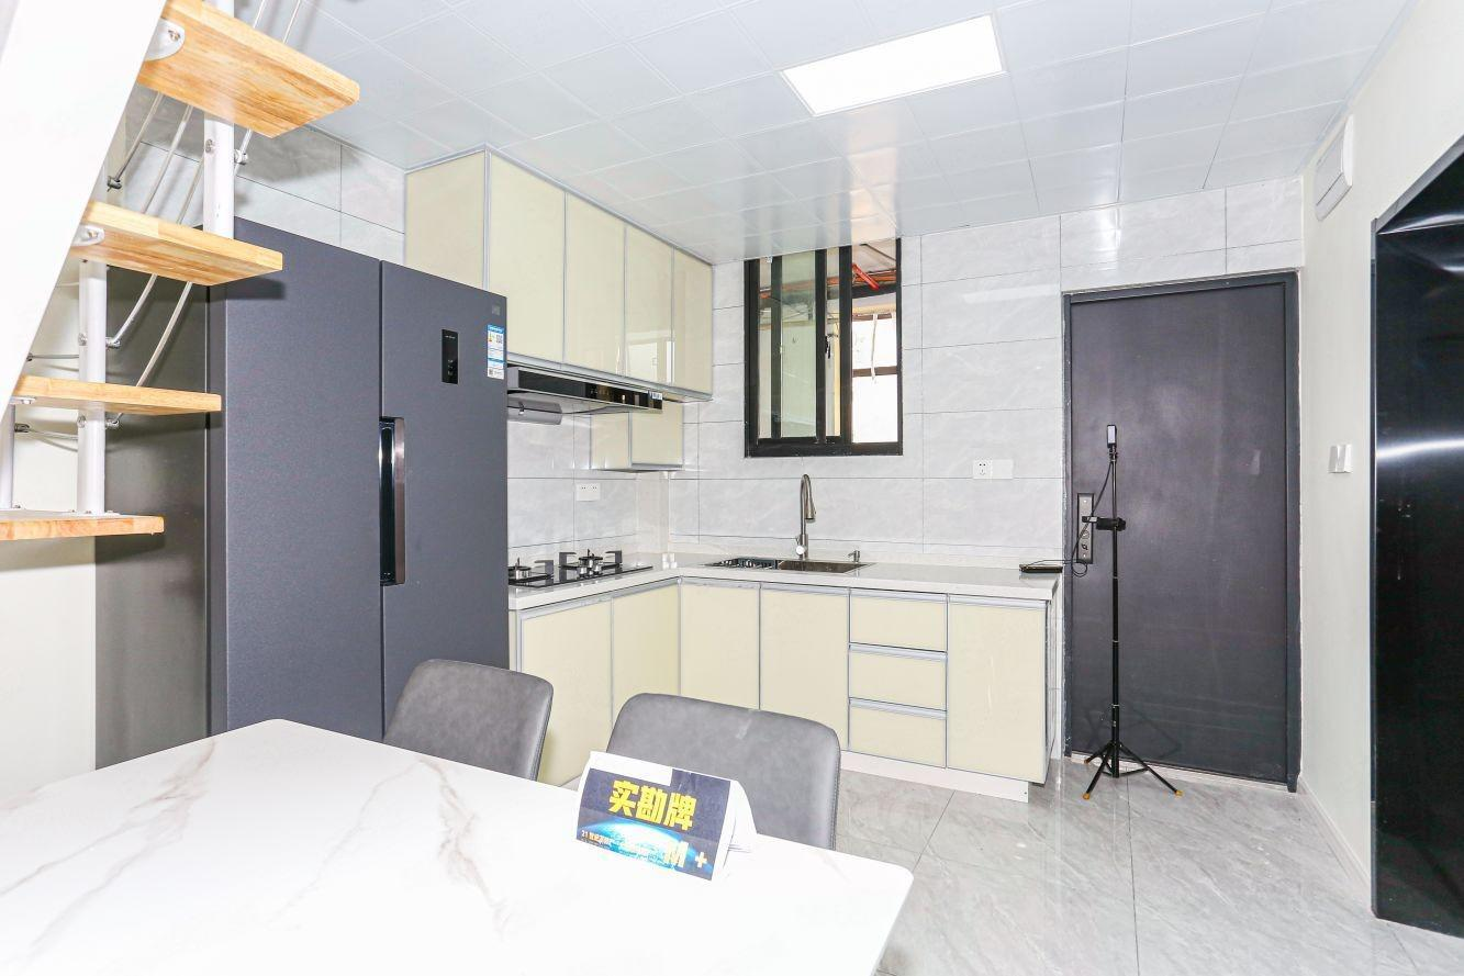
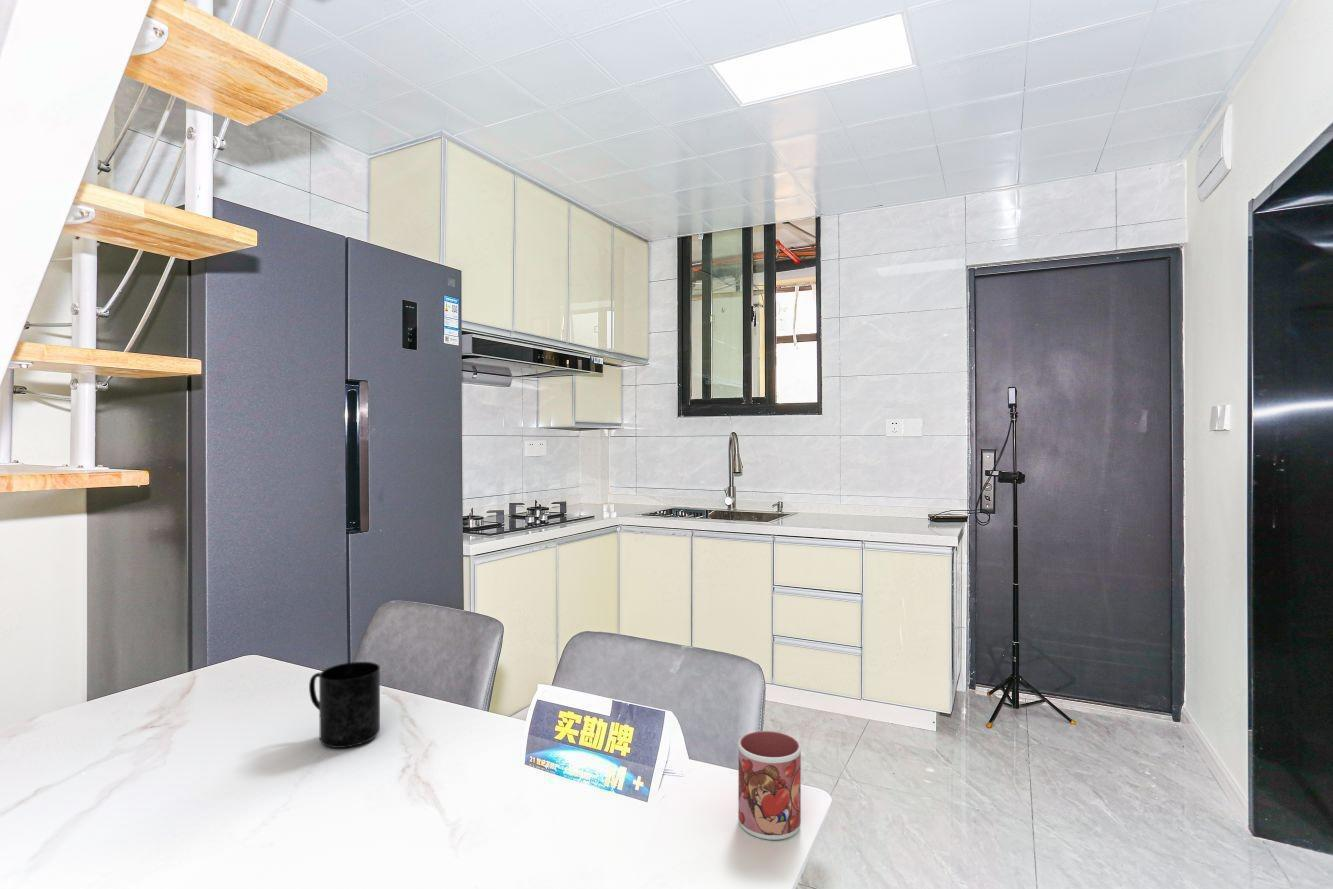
+ mug [737,730,802,841]
+ mug [308,661,381,749]
